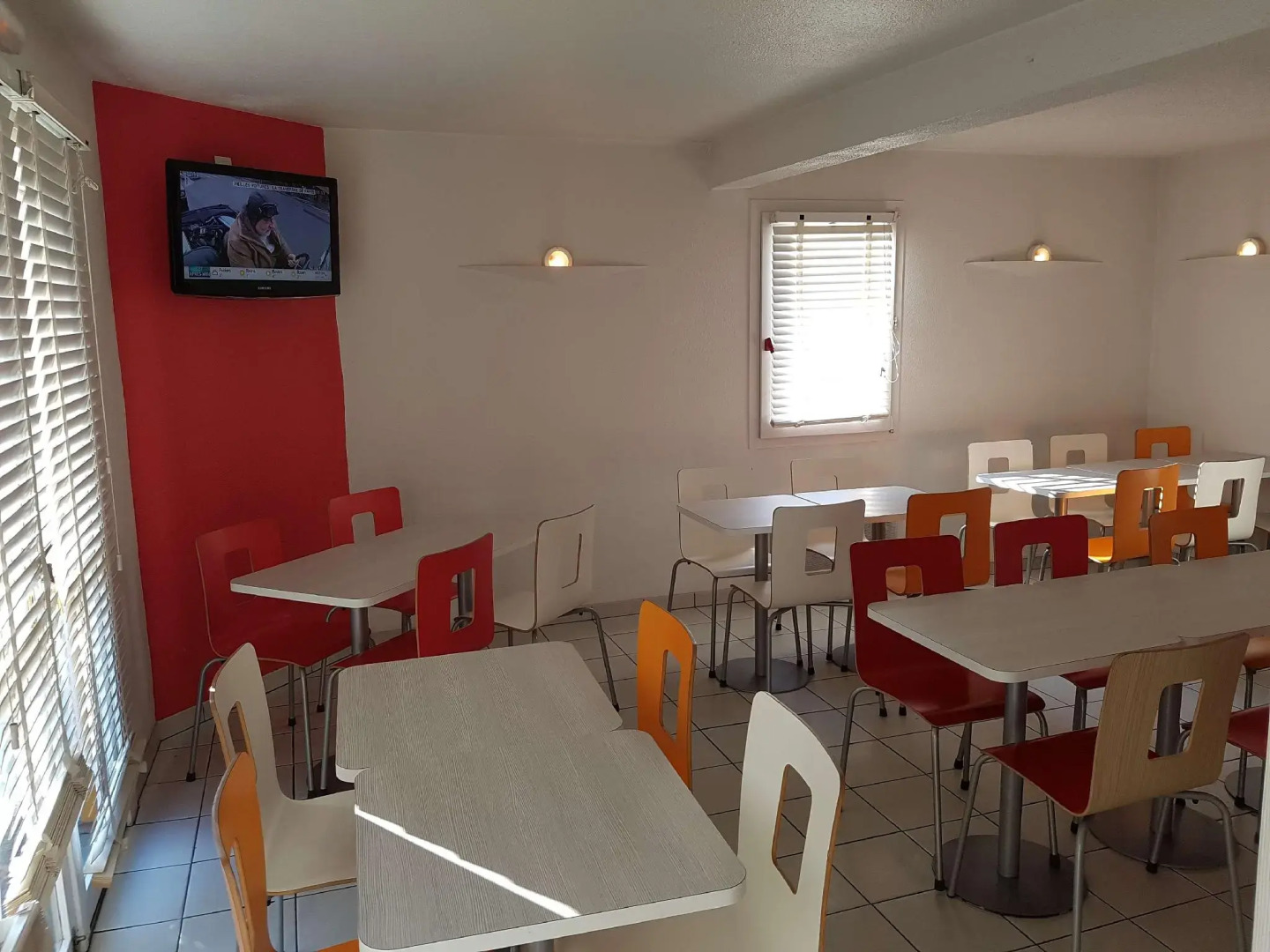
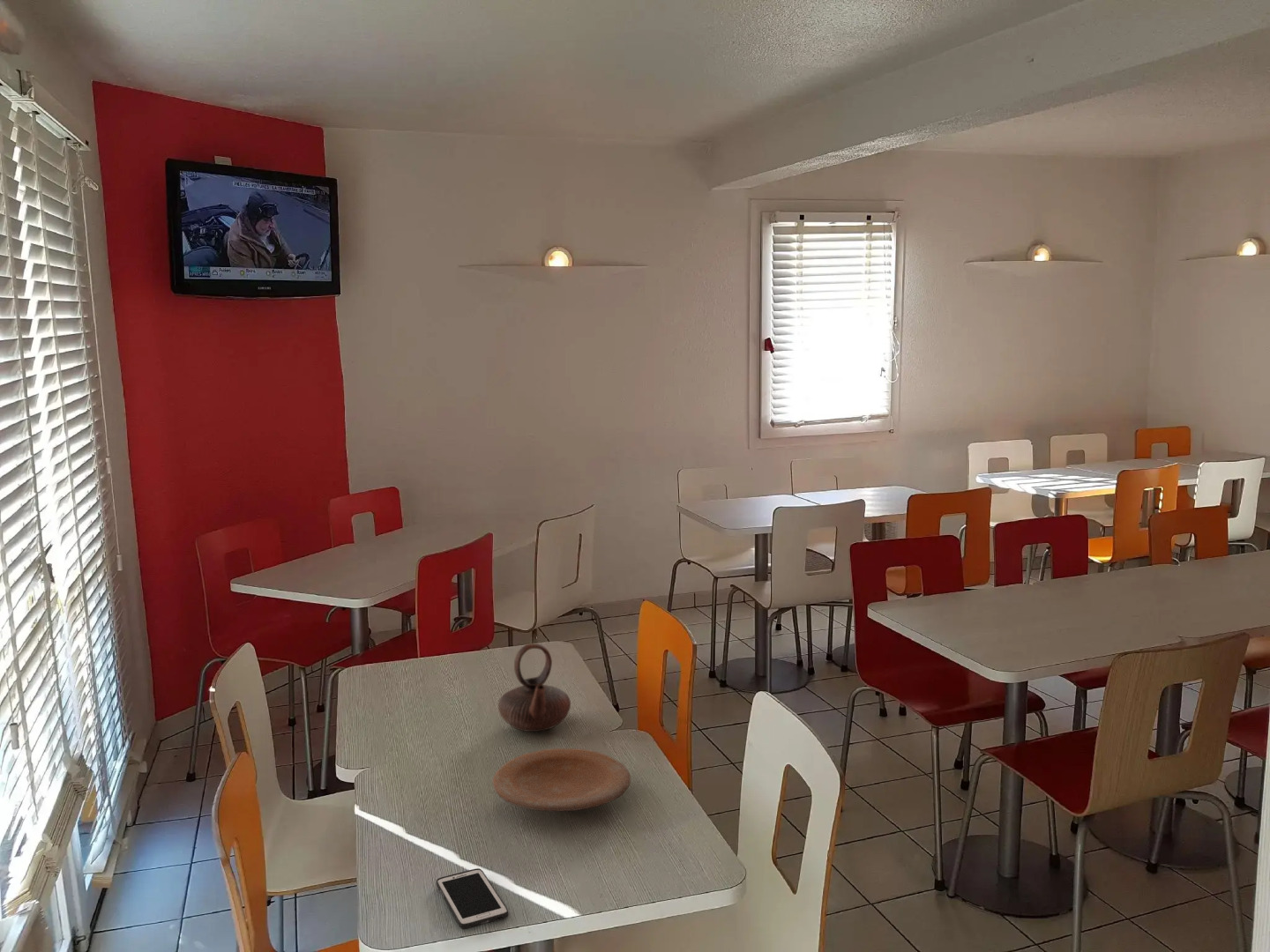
+ plate [492,747,631,812]
+ teapot [497,643,571,733]
+ cell phone [436,867,510,930]
